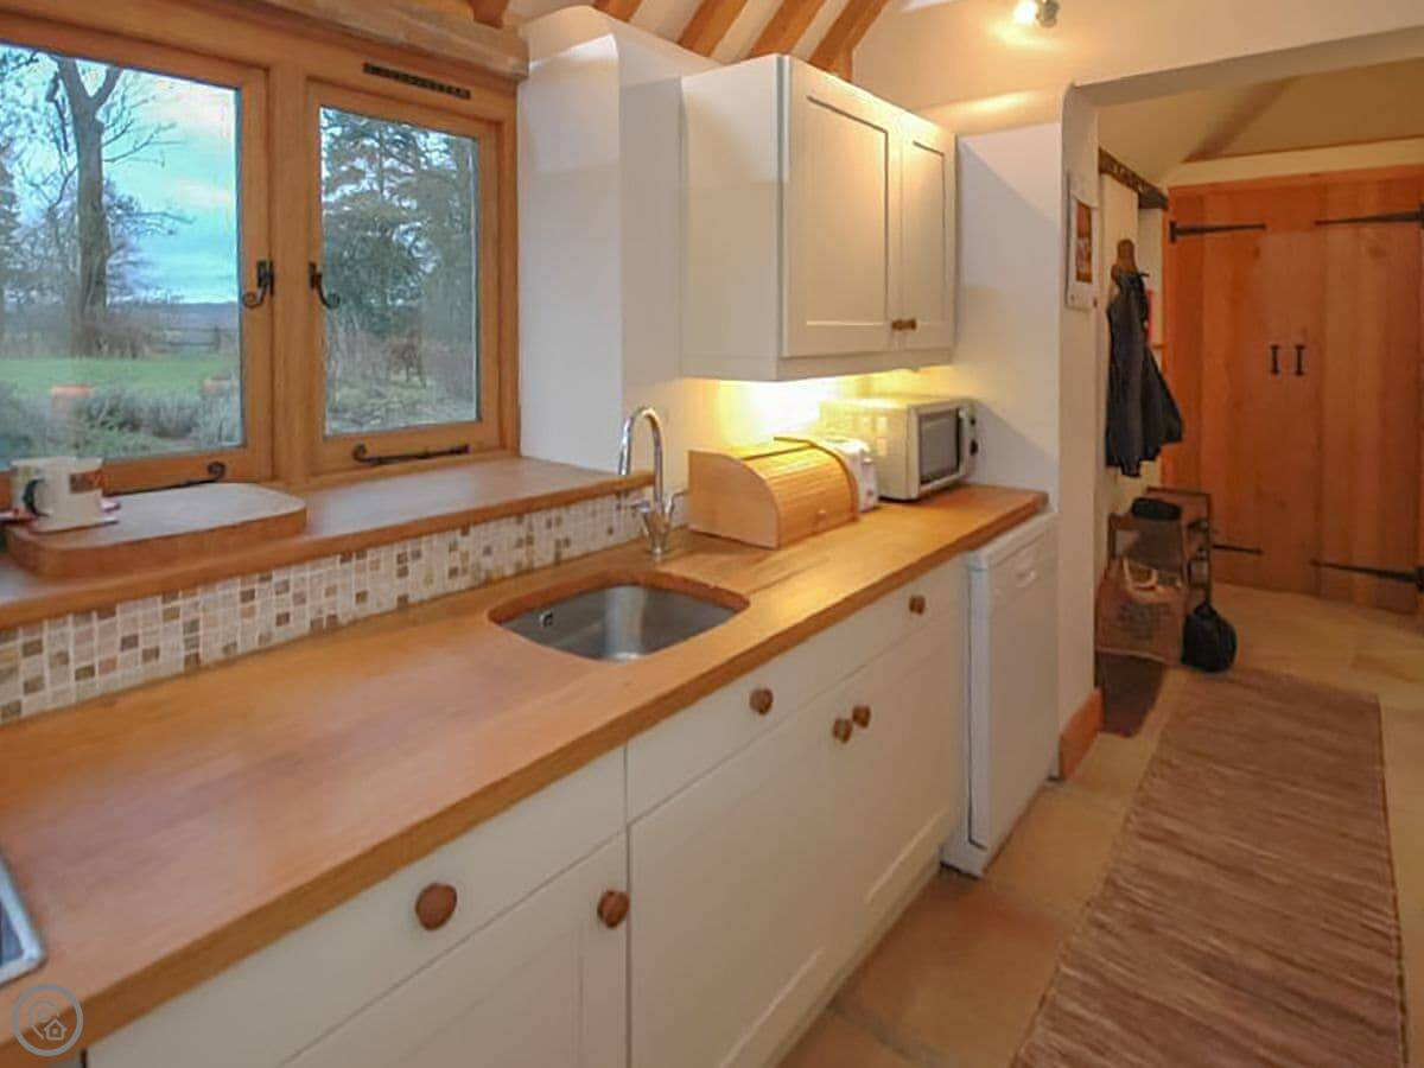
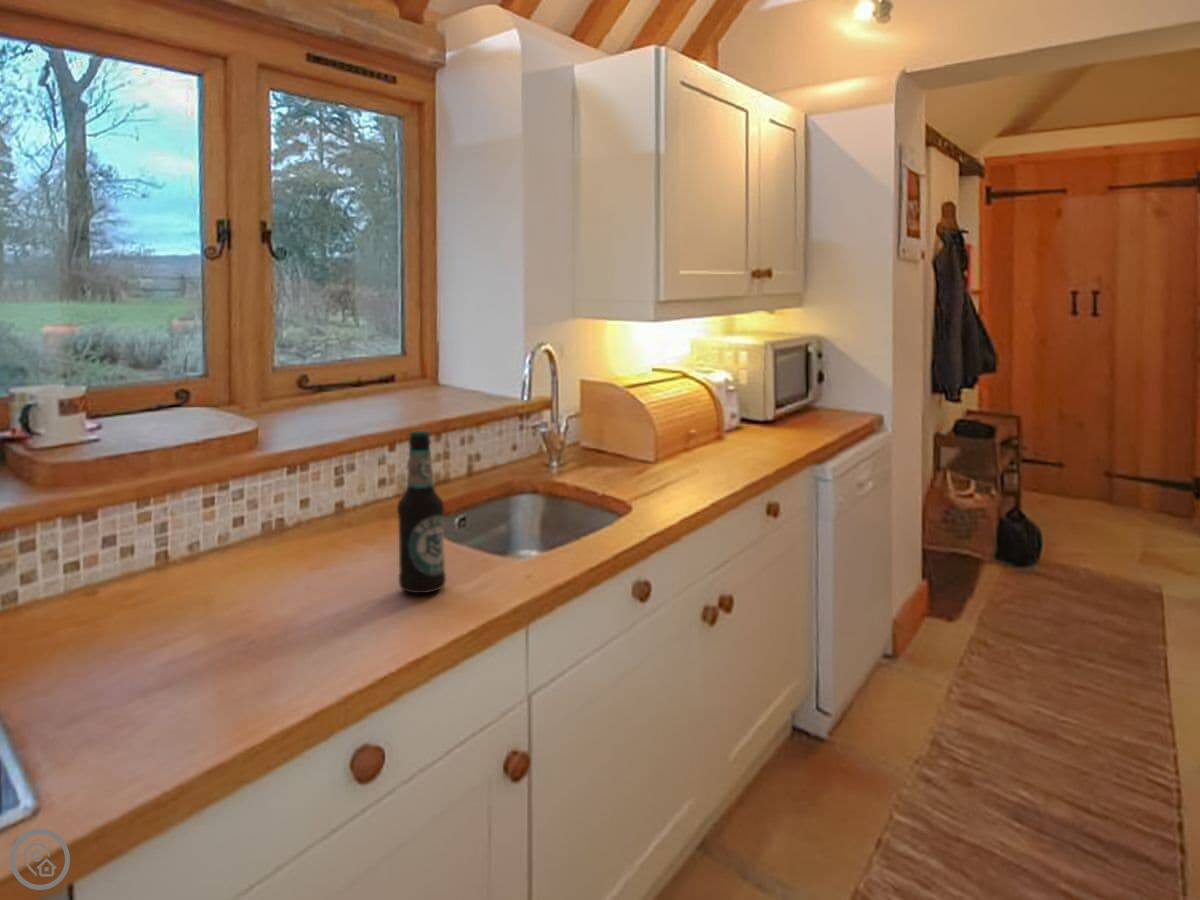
+ bottle [396,430,447,594]
